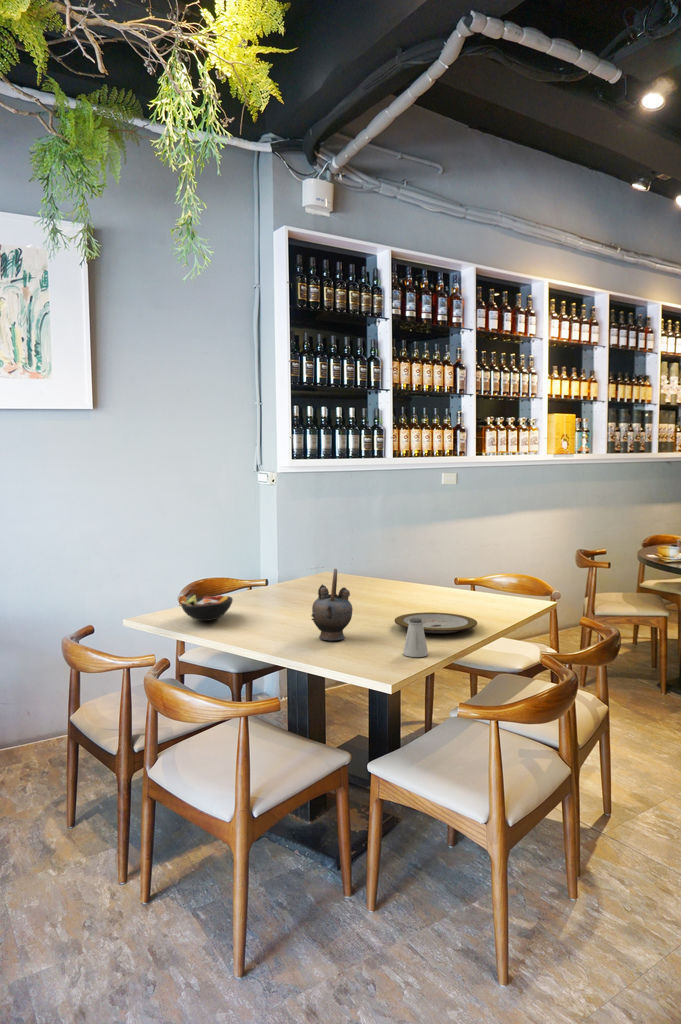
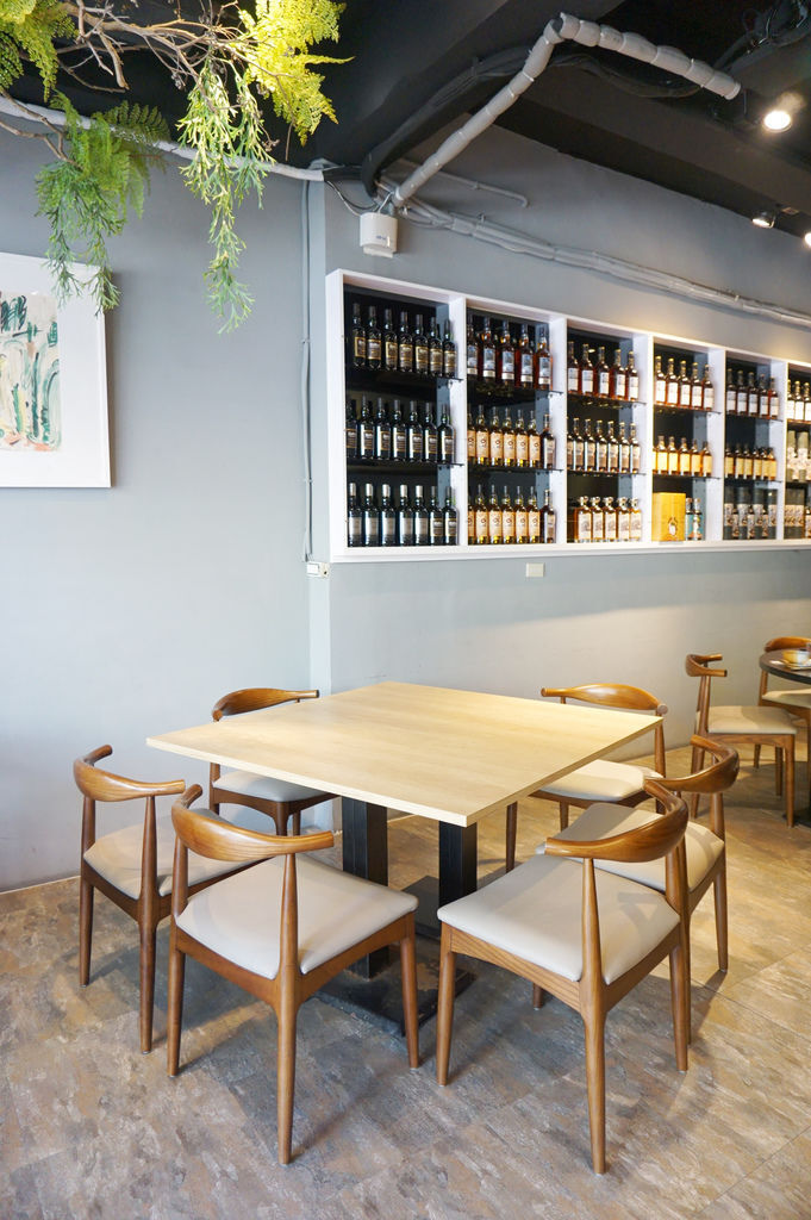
- teapot [310,568,354,642]
- plate [394,611,478,635]
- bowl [180,593,234,622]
- saltshaker [402,618,429,658]
